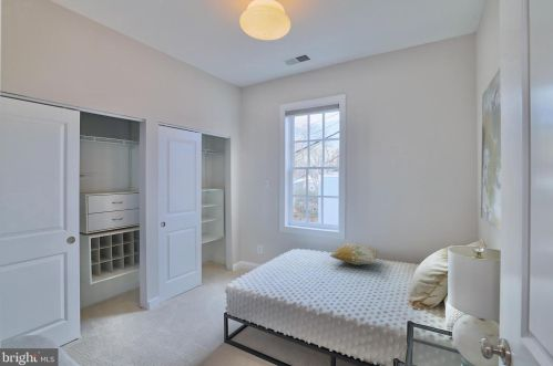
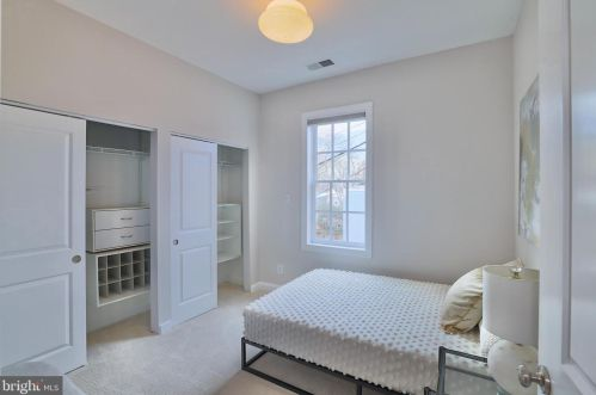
- decorative pillow [328,241,382,266]
